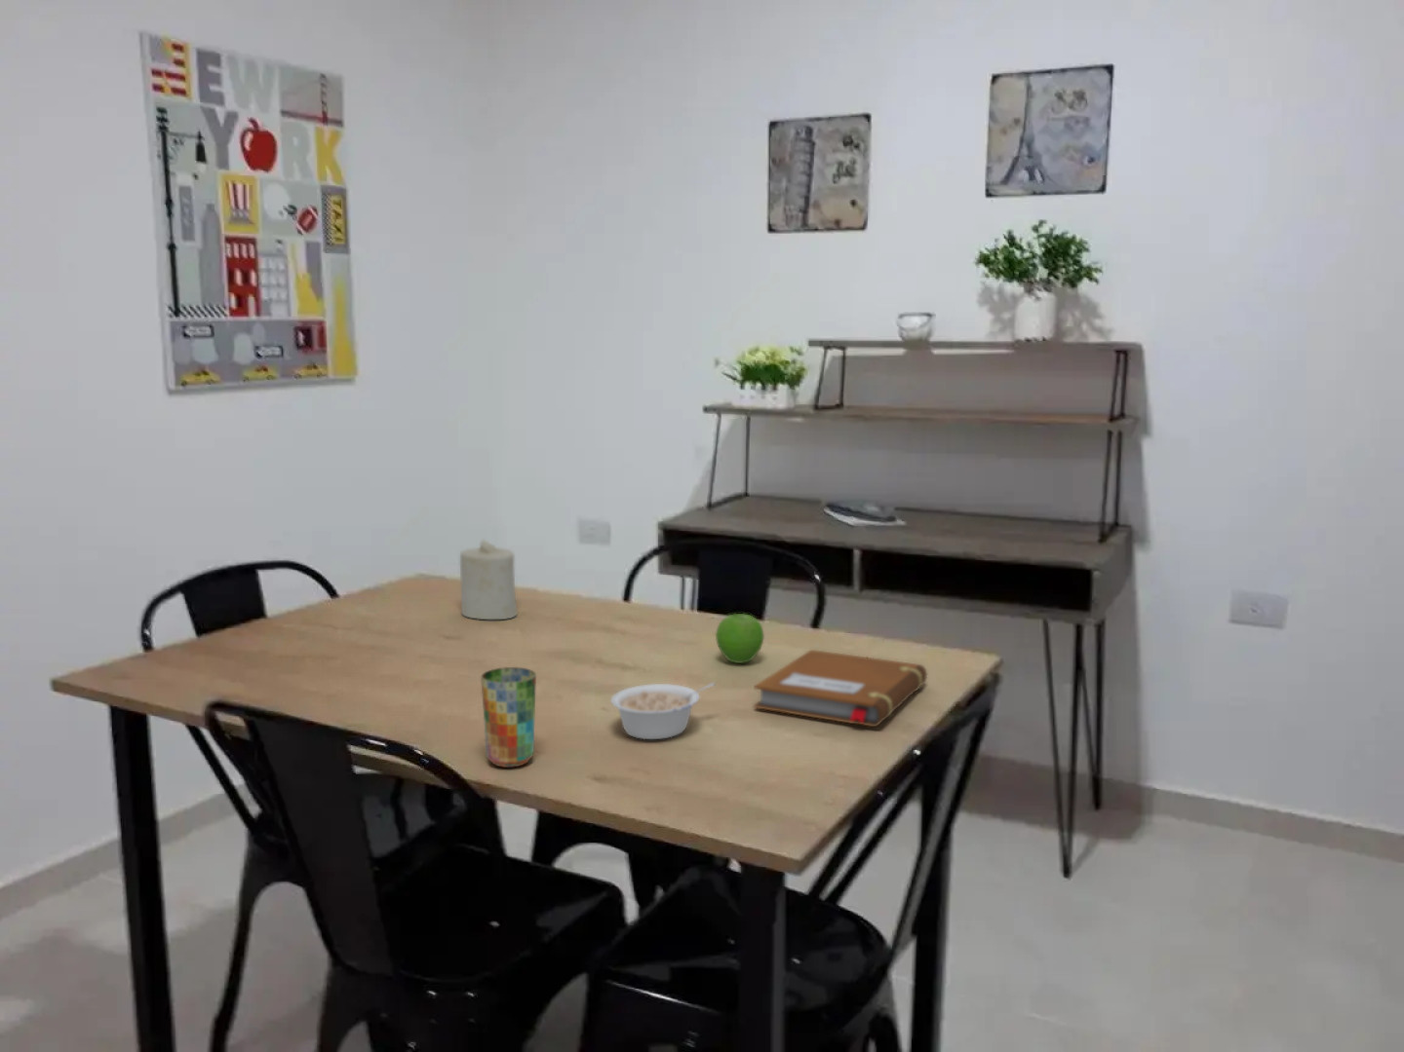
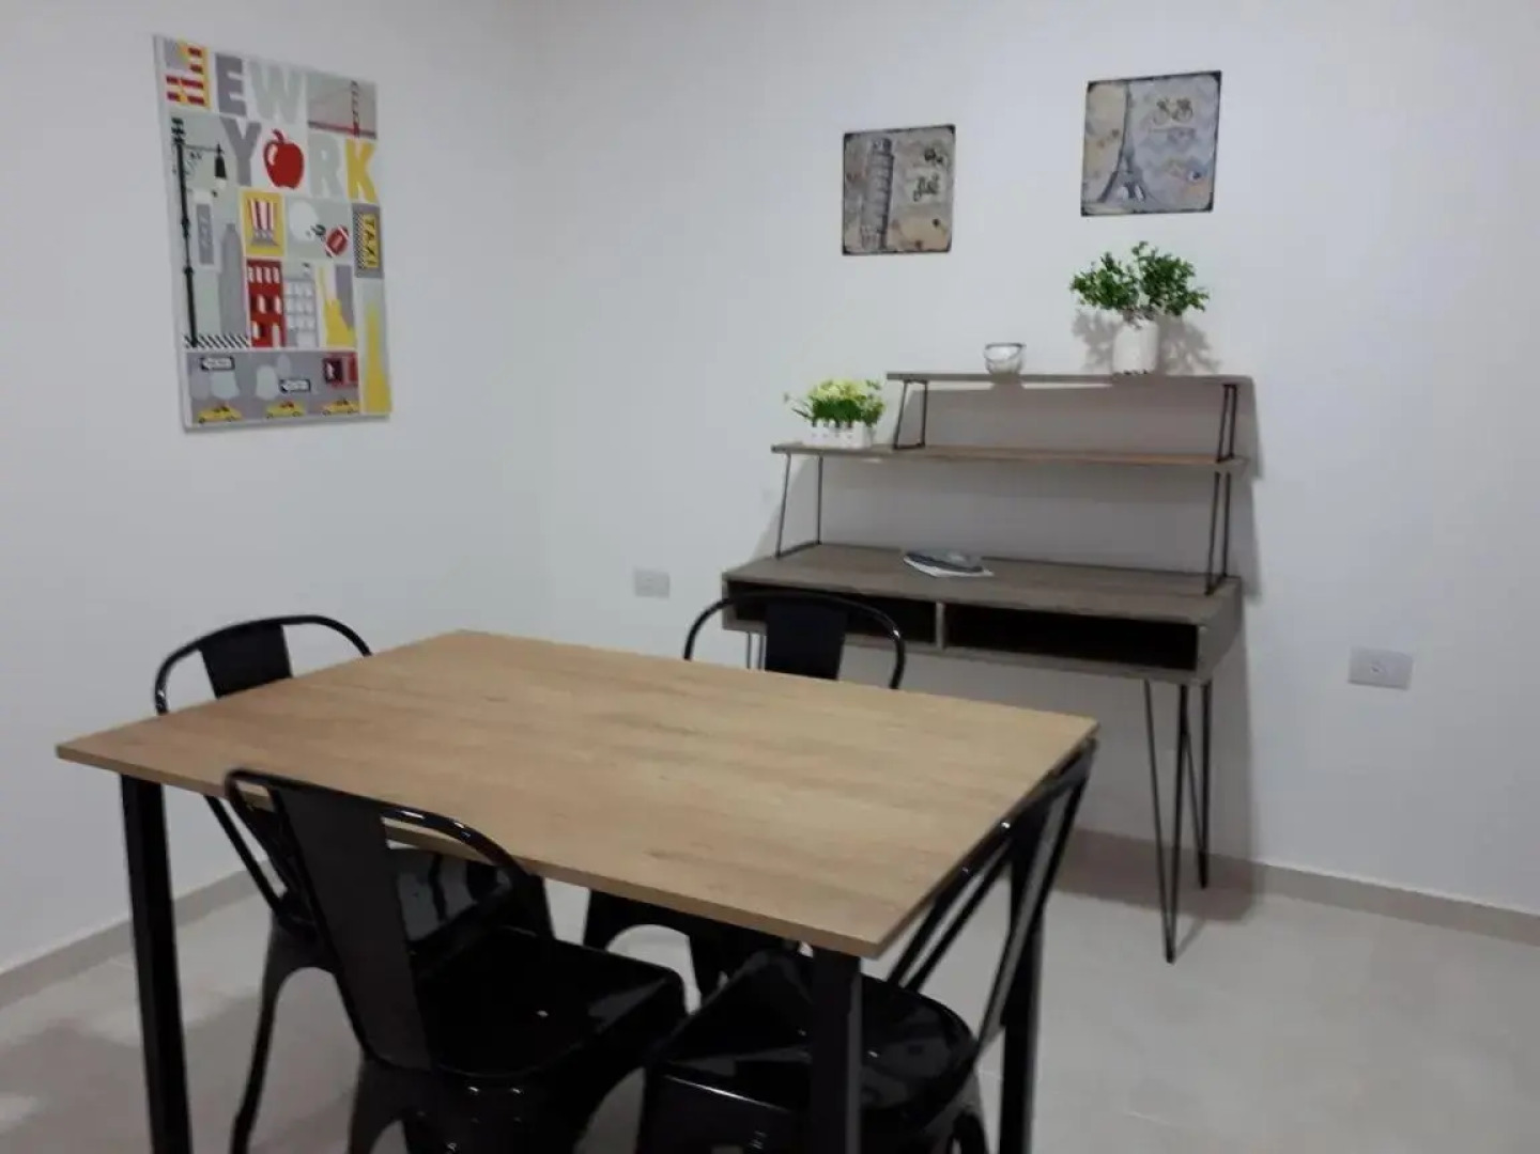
- notebook [753,649,929,727]
- fruit [714,612,765,664]
- cup [480,666,537,768]
- legume [610,682,716,740]
- candle [459,538,517,621]
